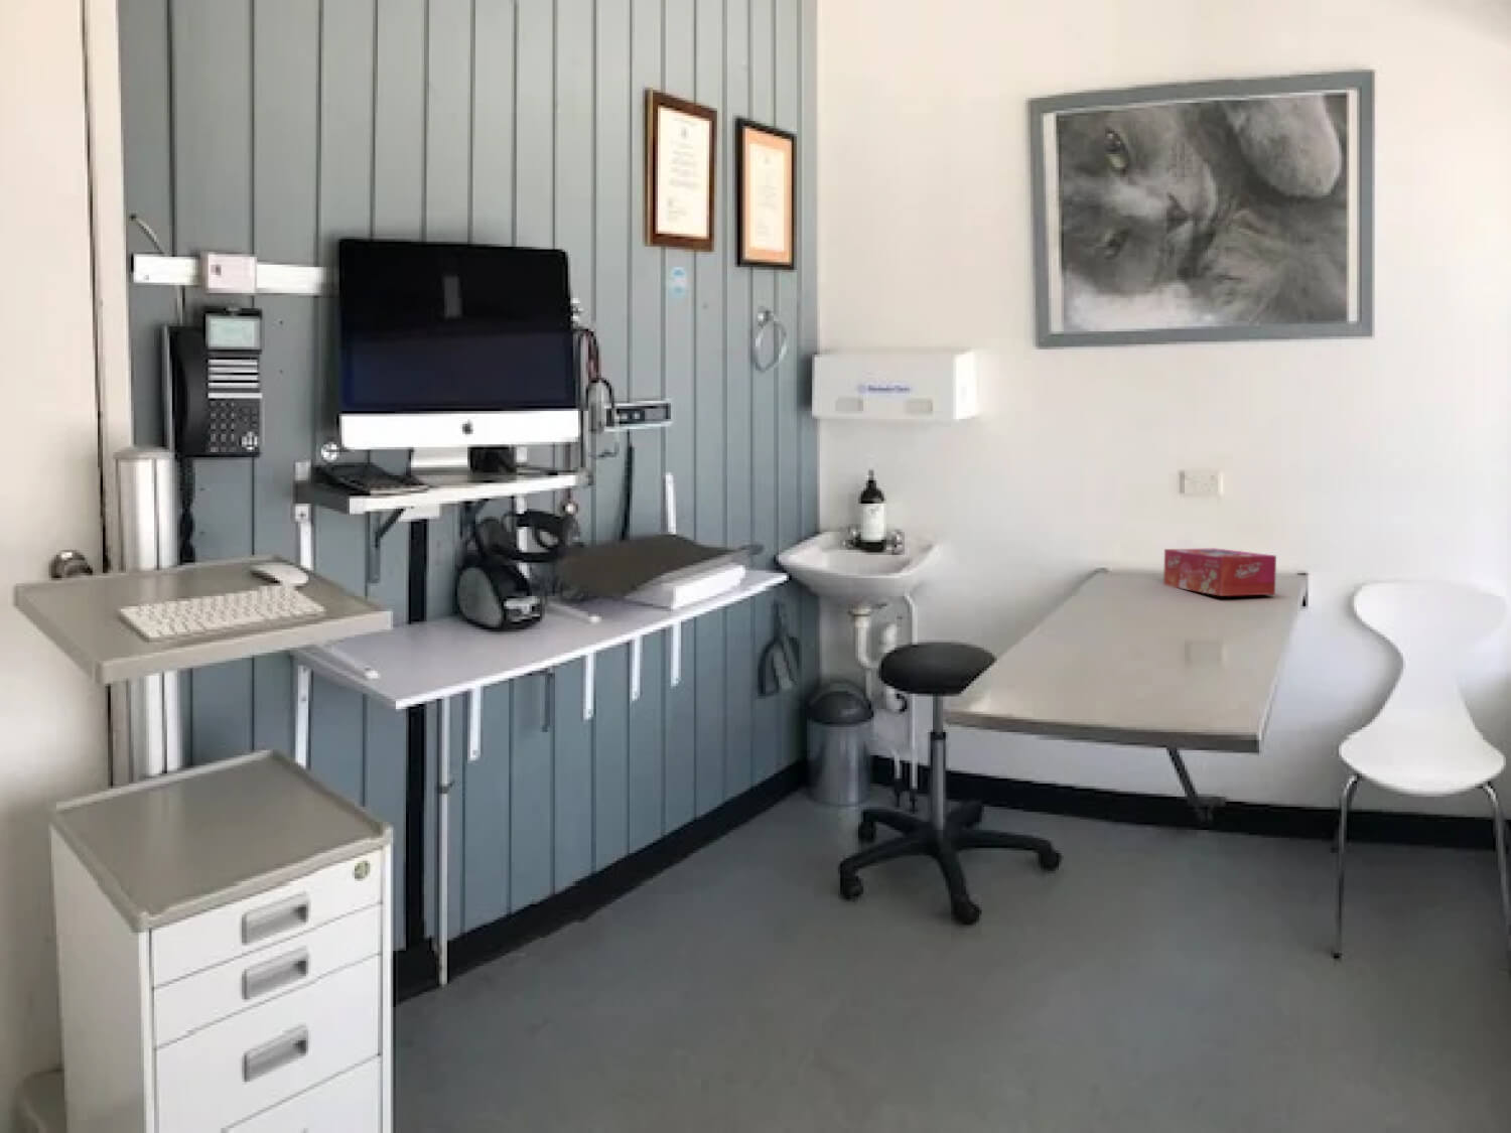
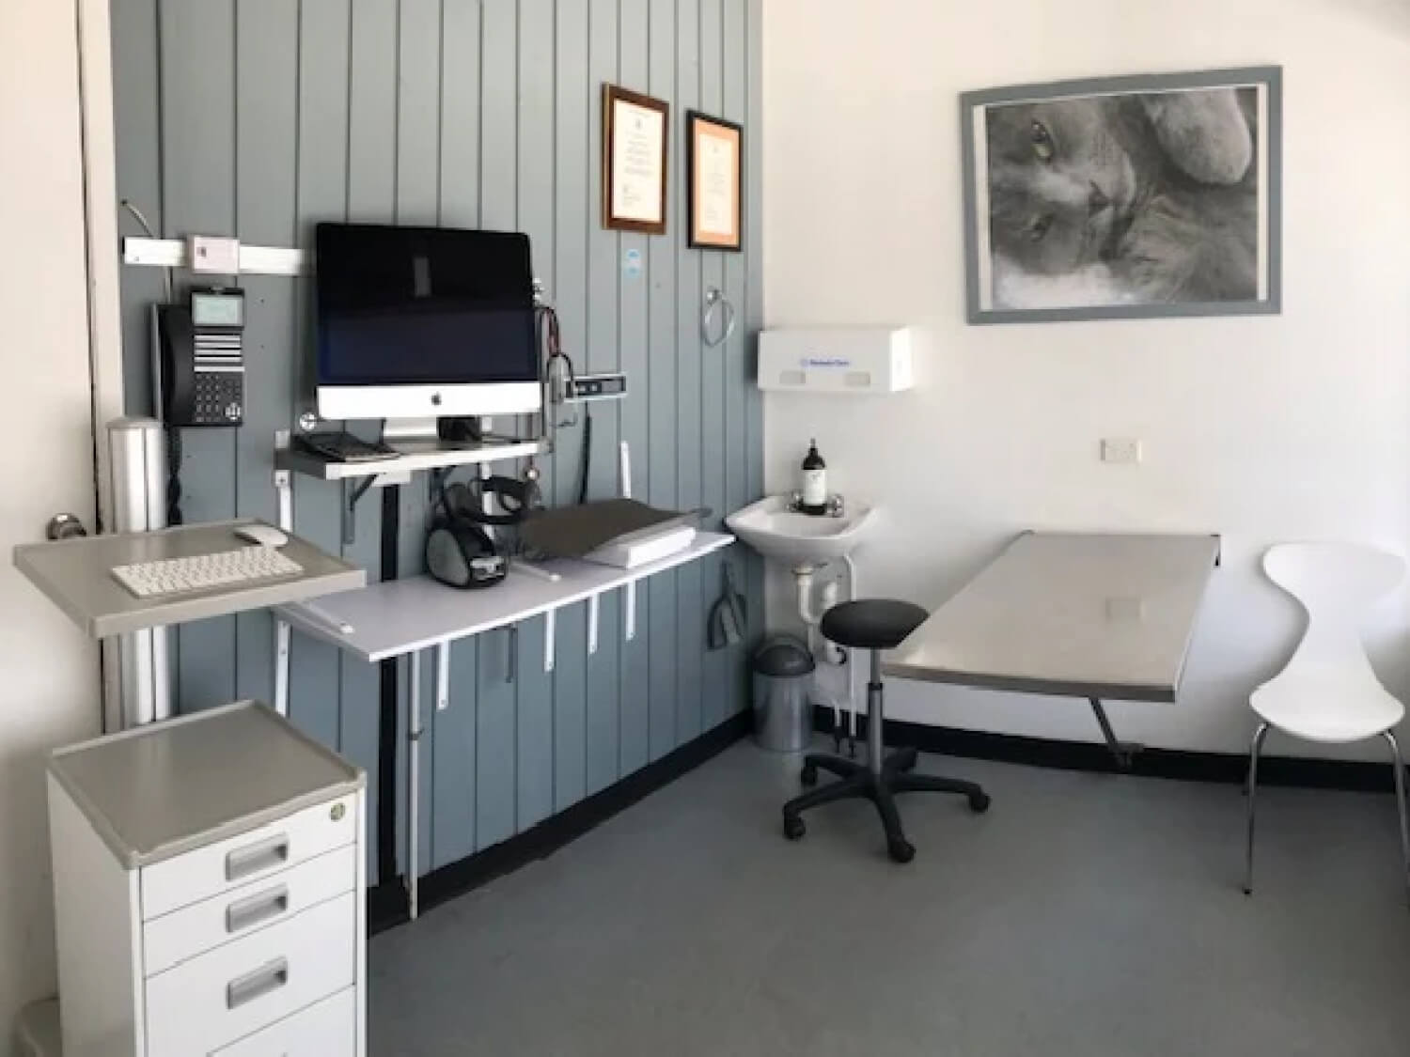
- tissue box [1162,546,1278,597]
